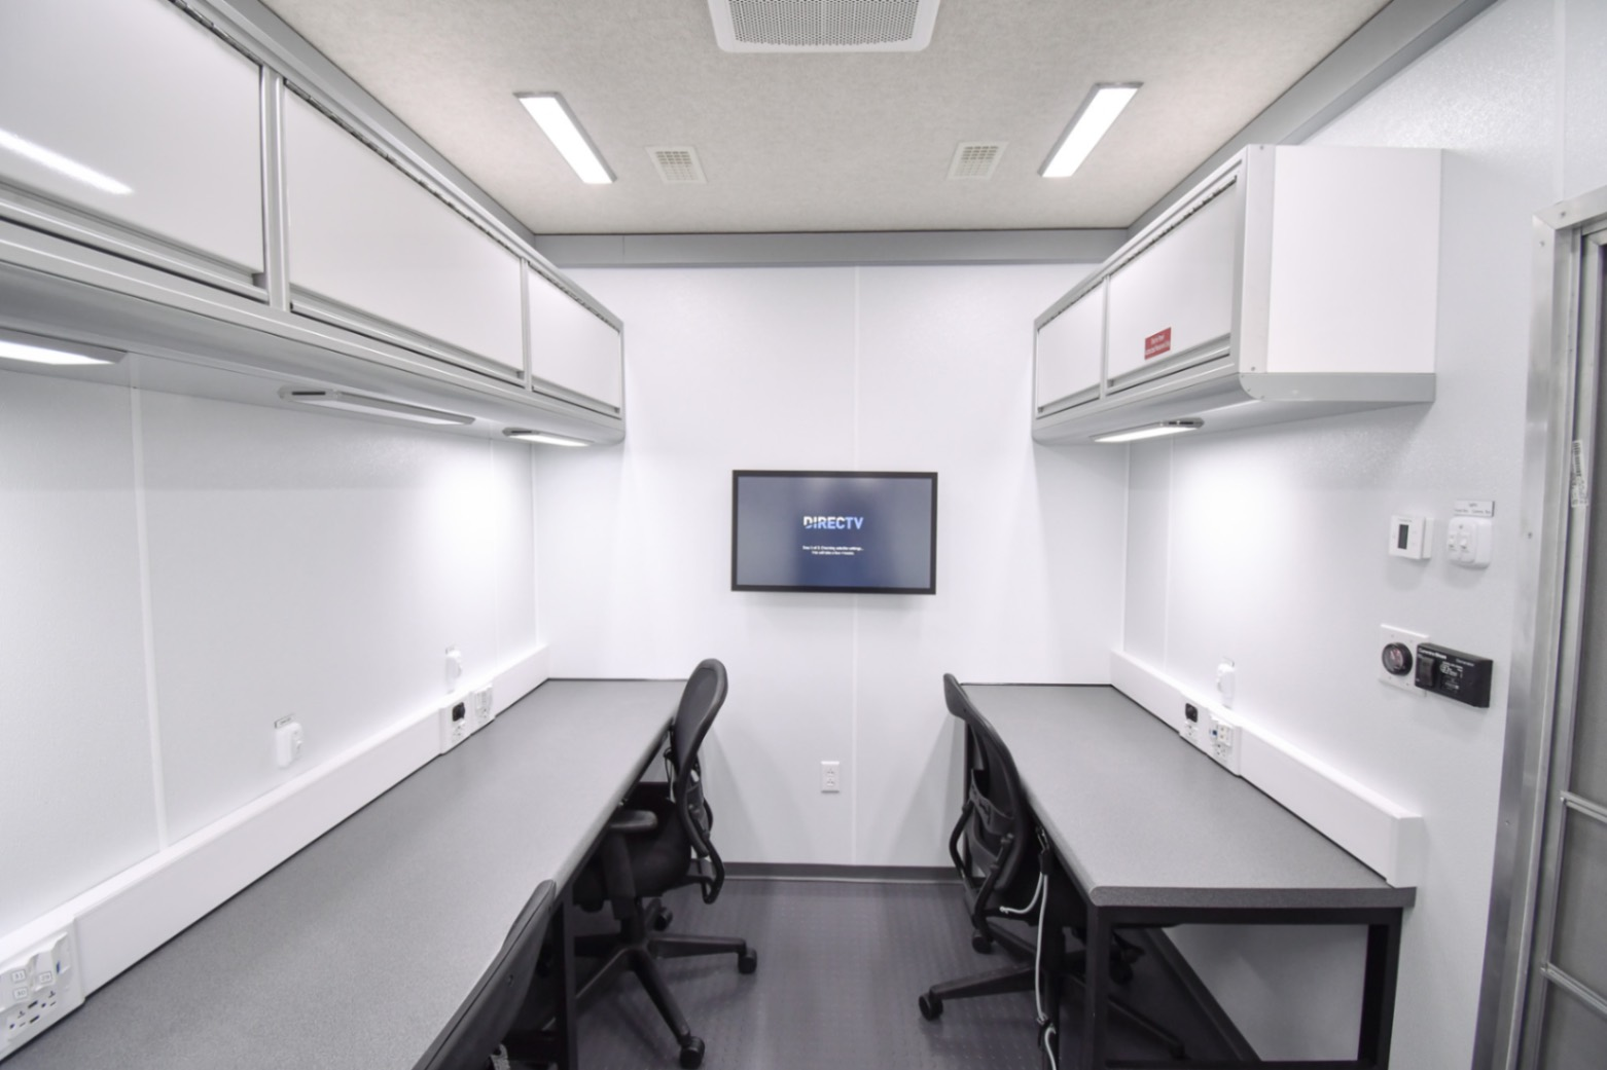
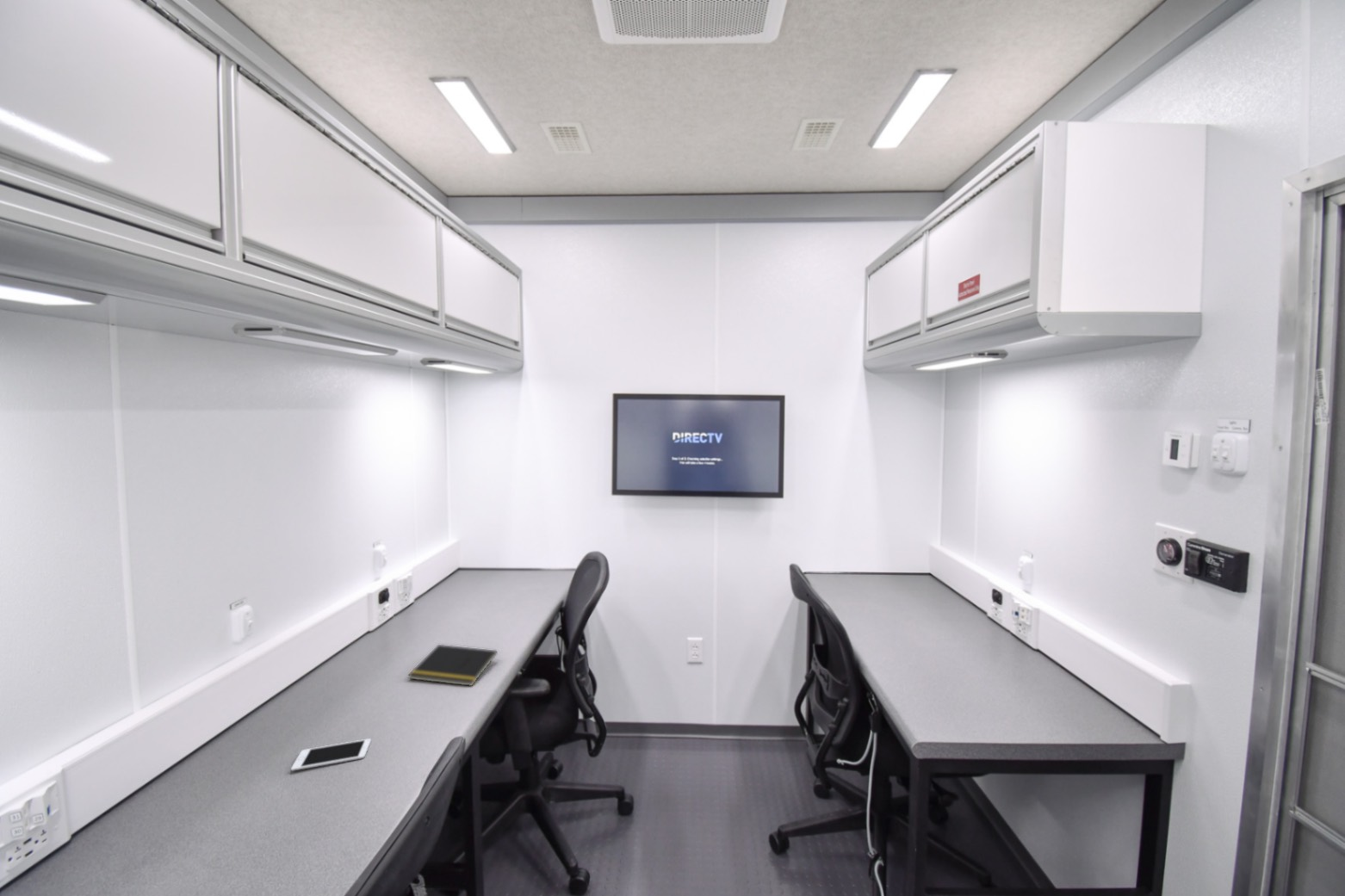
+ notepad [407,644,498,687]
+ cell phone [290,738,372,772]
